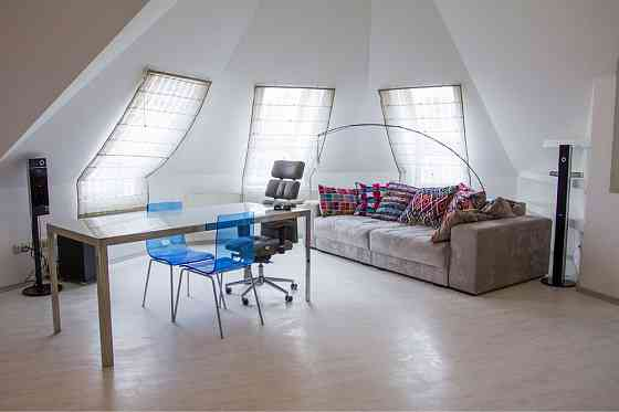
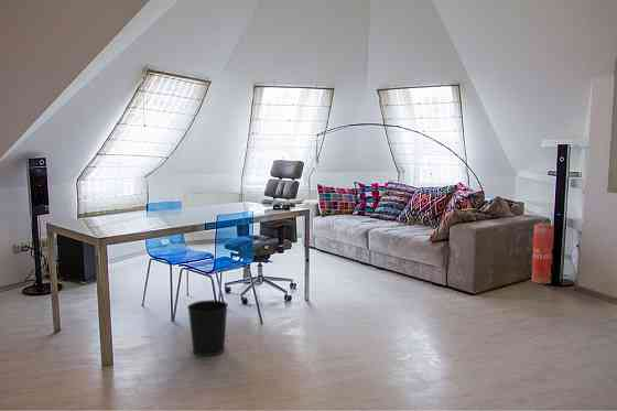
+ wastebasket [186,299,229,357]
+ fire extinguisher [531,217,555,284]
